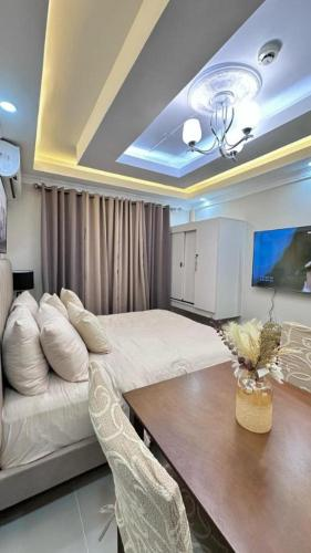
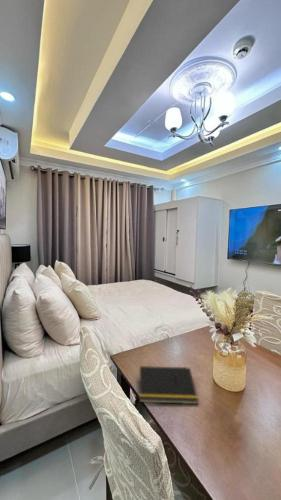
+ notepad [137,365,199,405]
